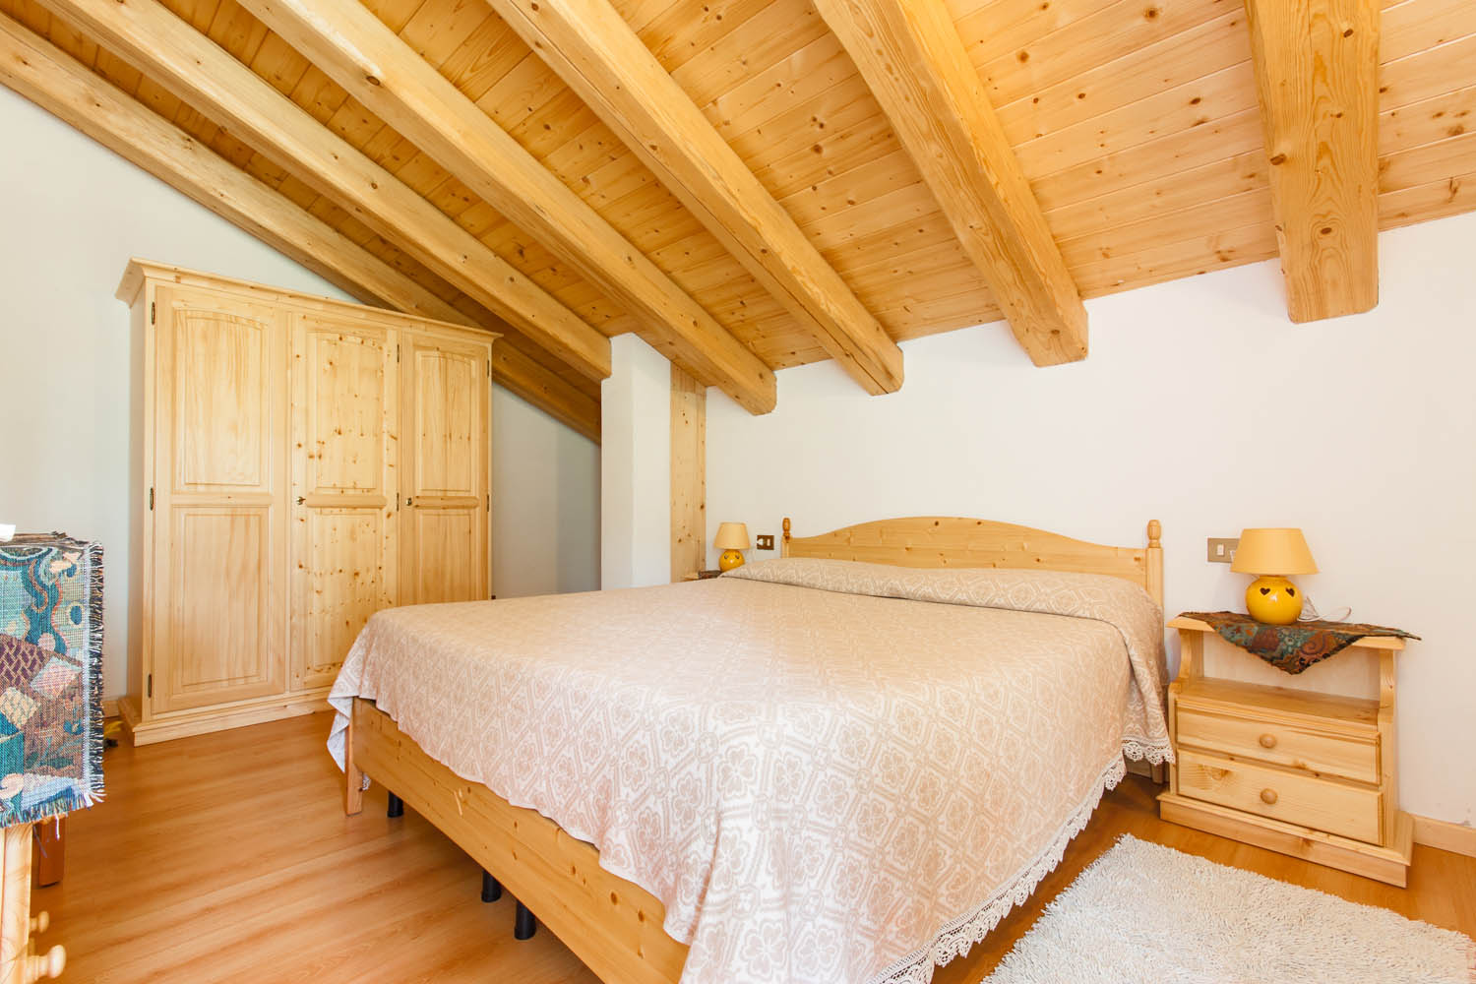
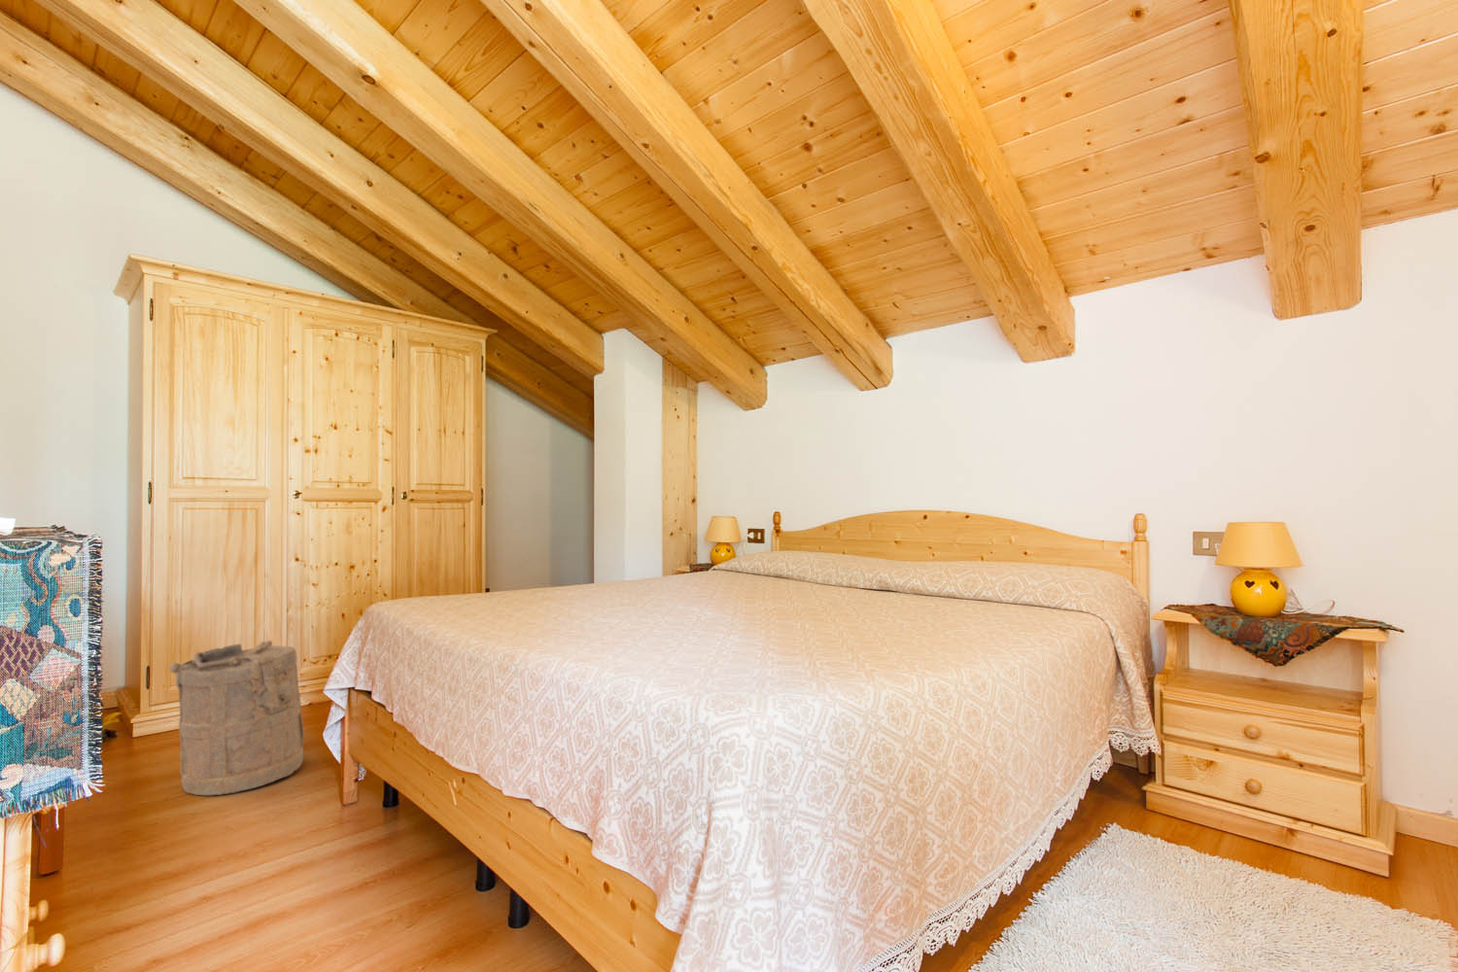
+ laundry hamper [168,640,305,796]
